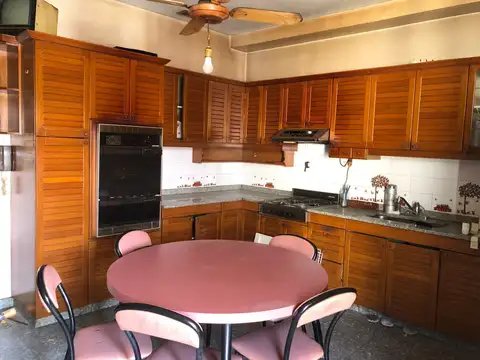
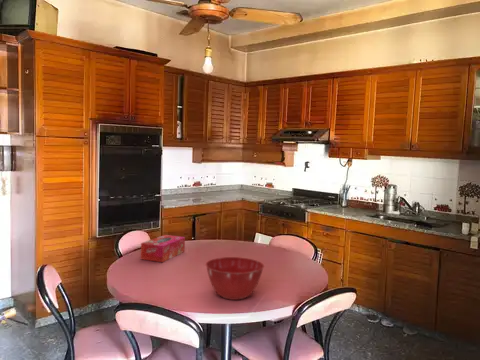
+ tissue box [140,234,186,263]
+ mixing bowl [205,256,265,301]
